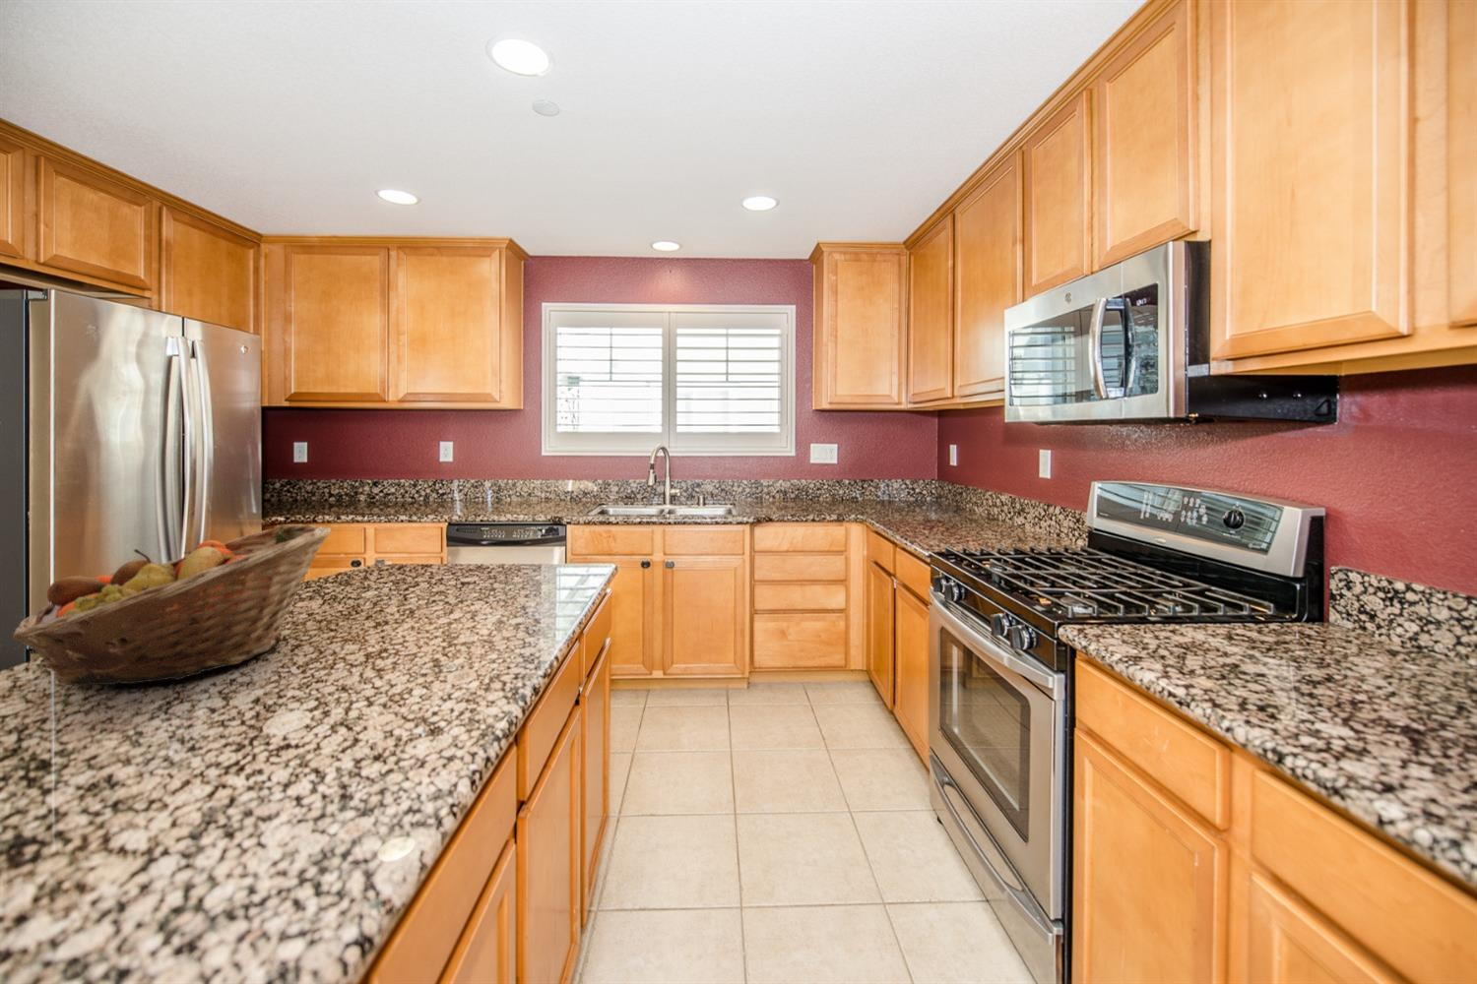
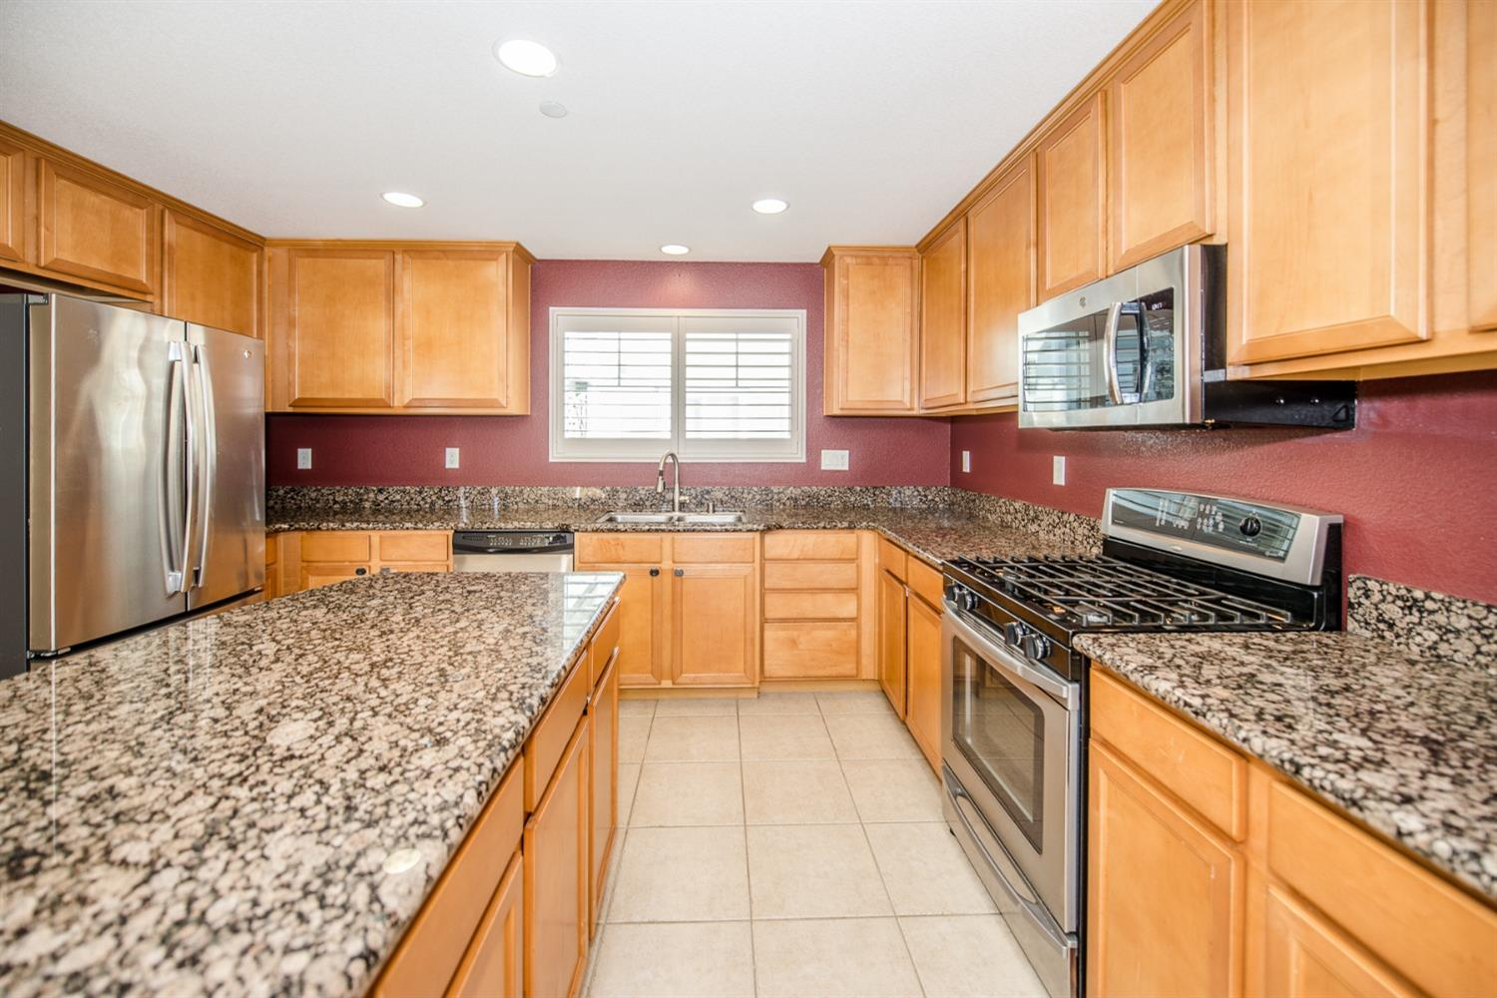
- fruit basket [10,524,334,686]
